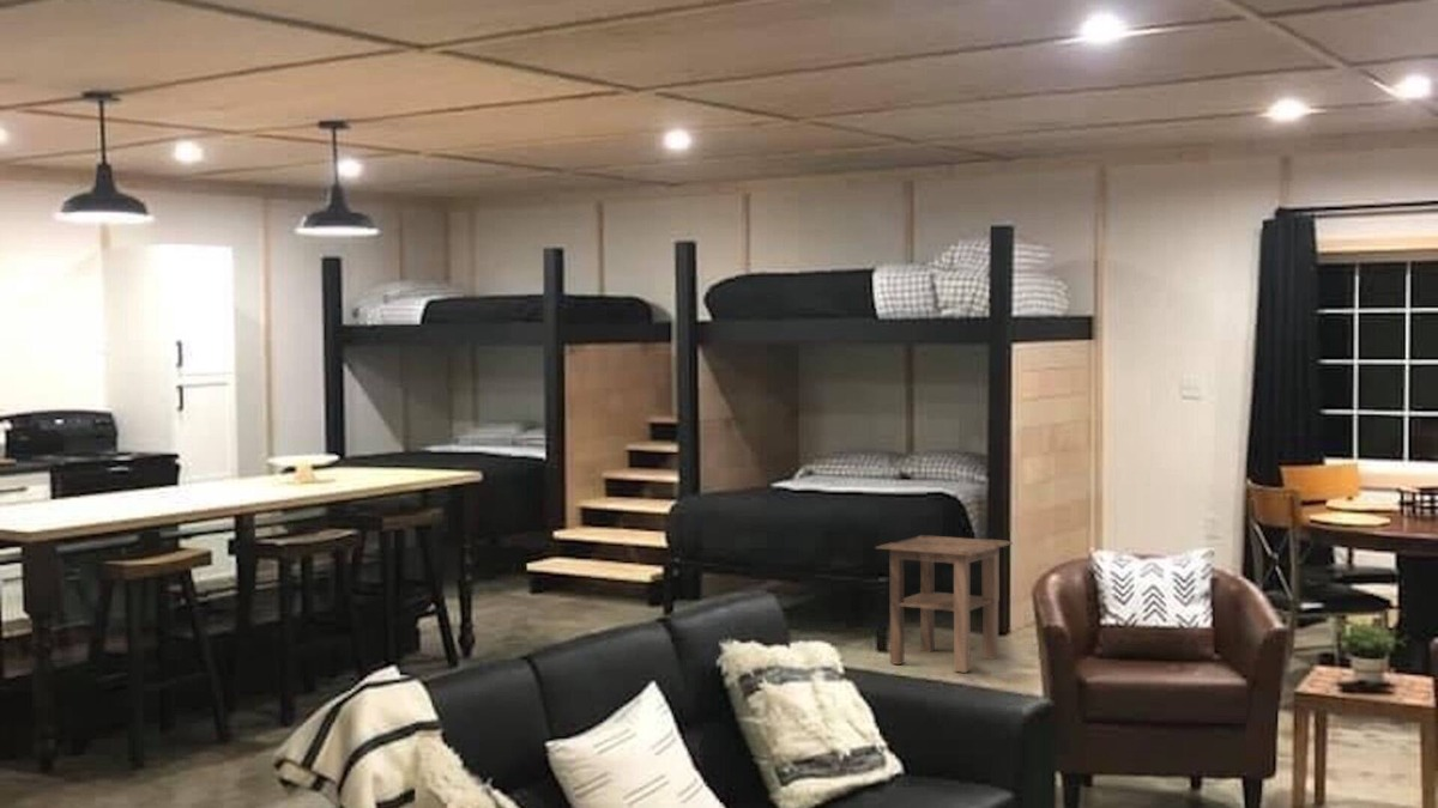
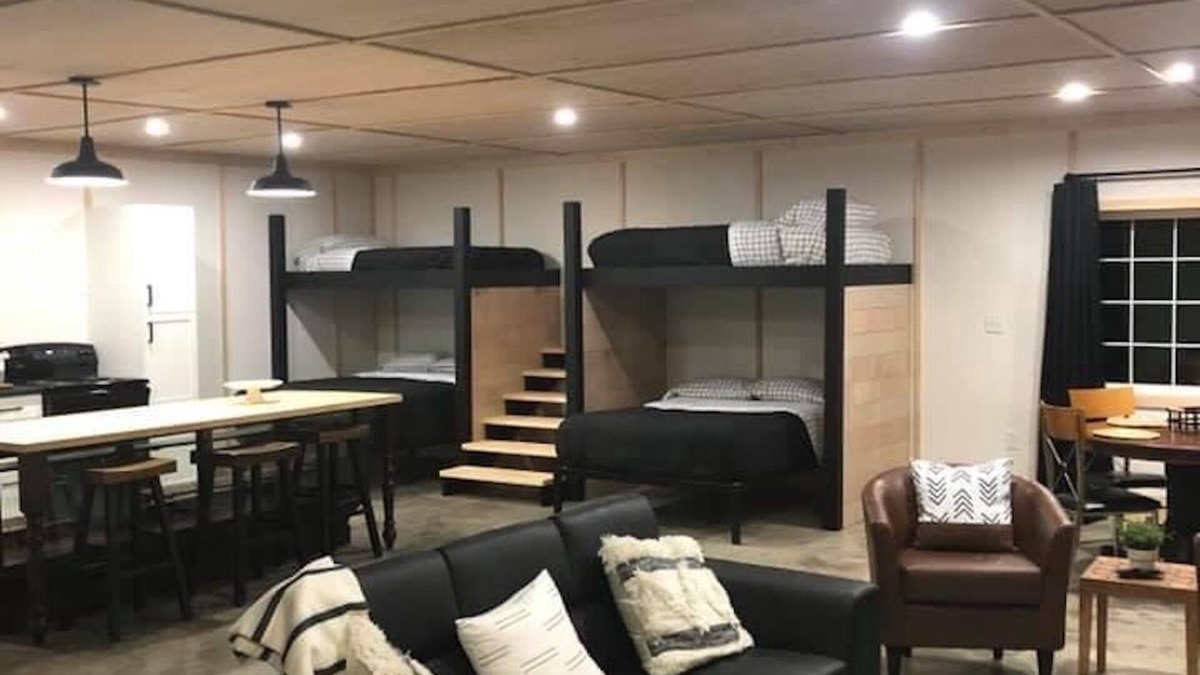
- side table [874,534,1014,674]
